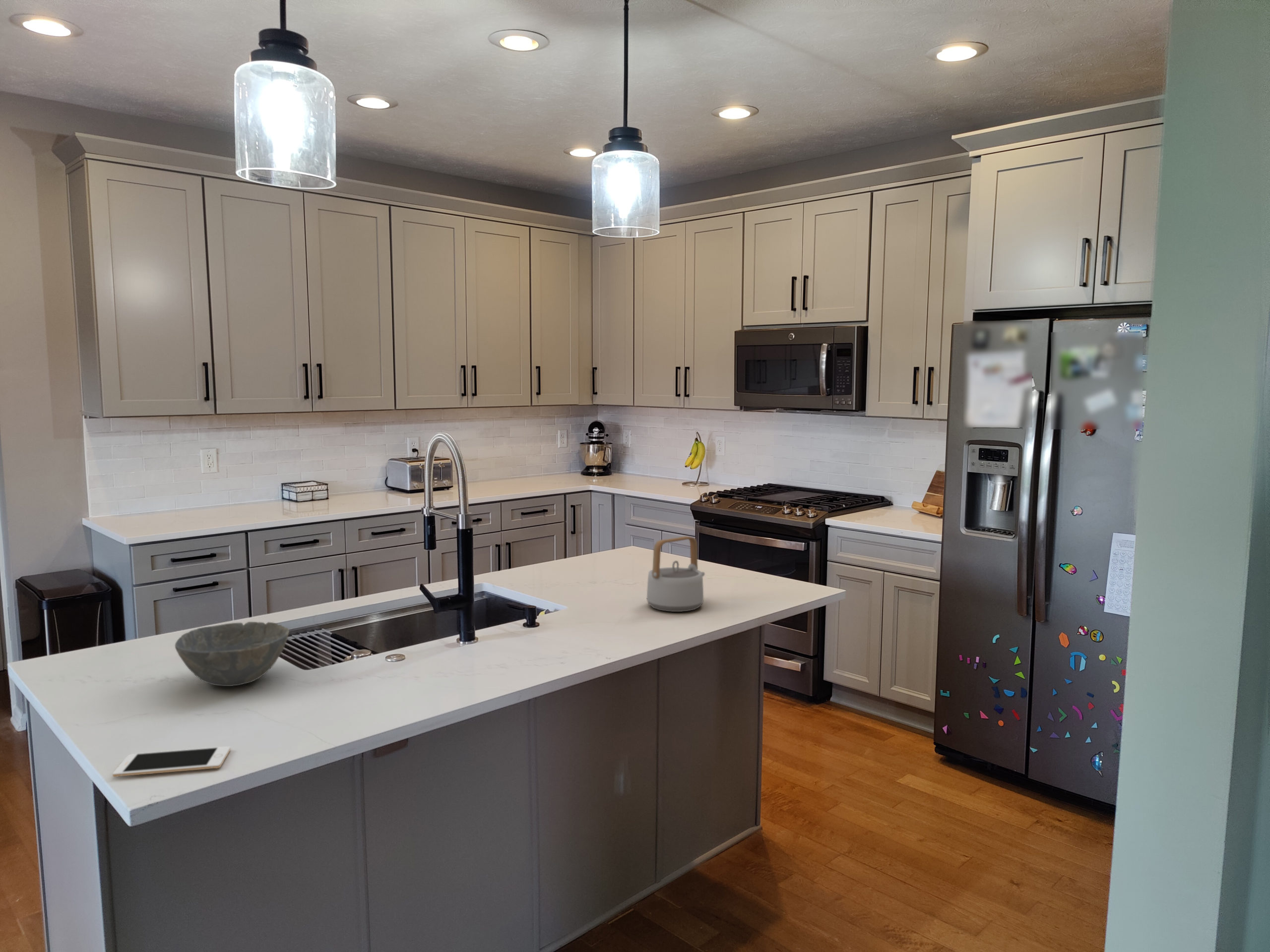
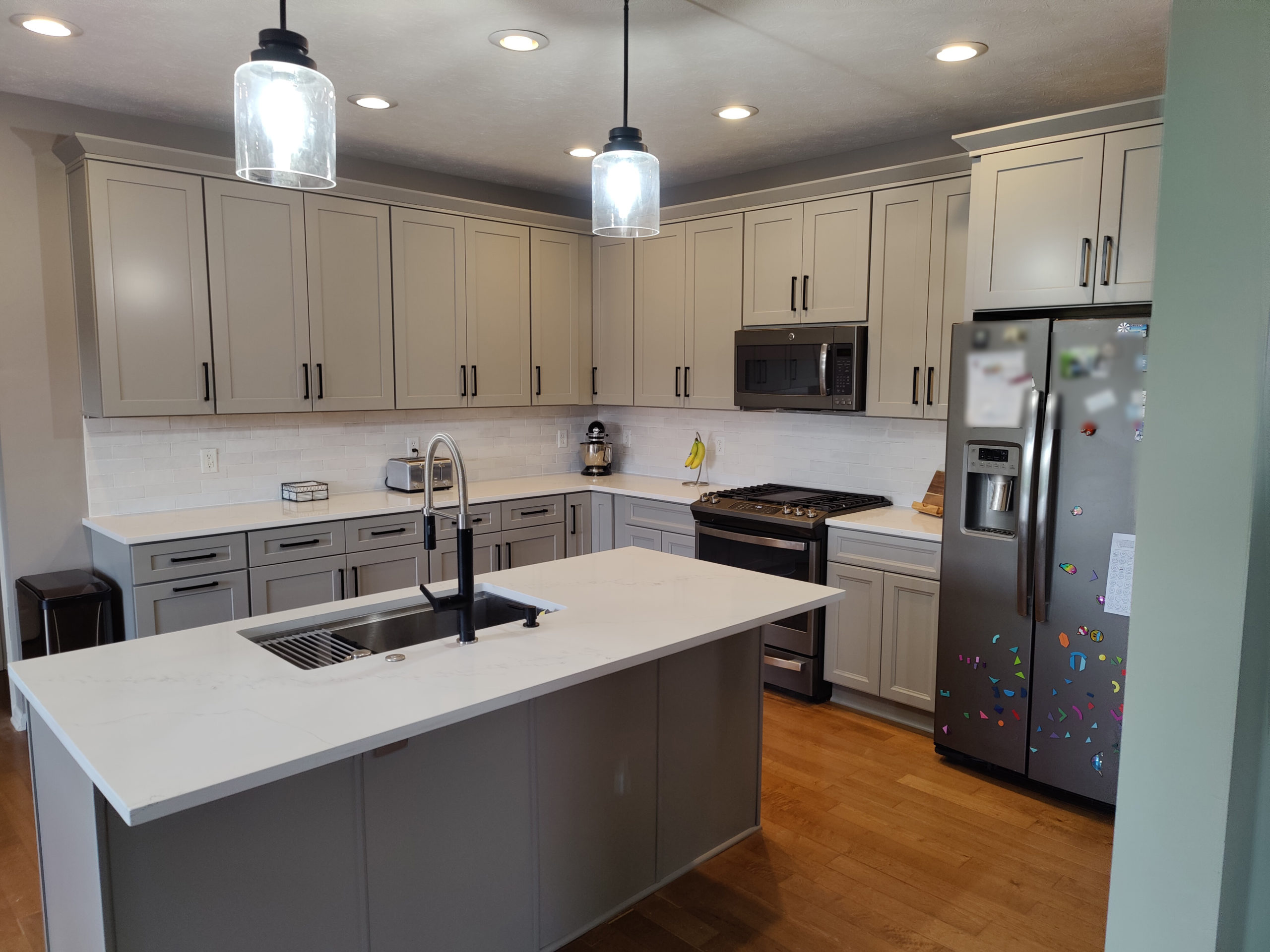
- bowl [175,621,290,687]
- cell phone [112,746,231,777]
- teapot [646,535,705,612]
